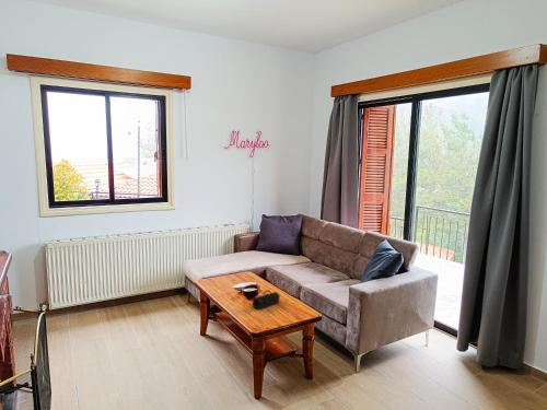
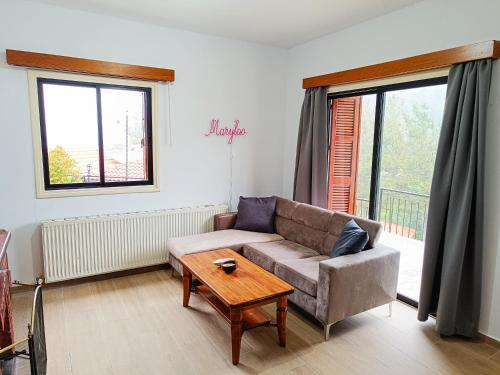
- pencil case [252,289,281,309]
